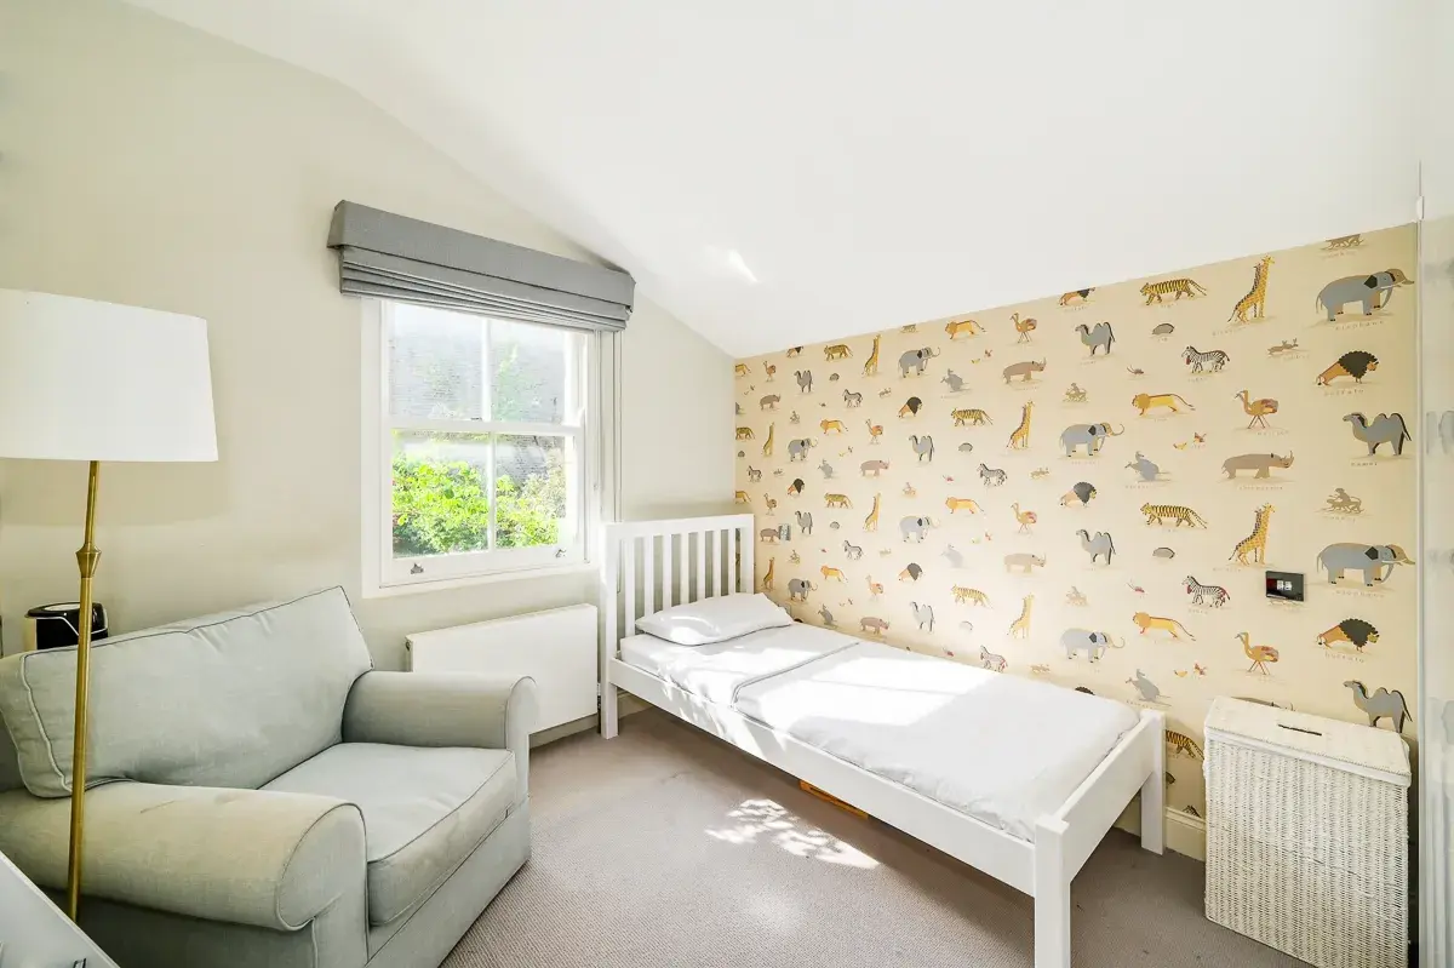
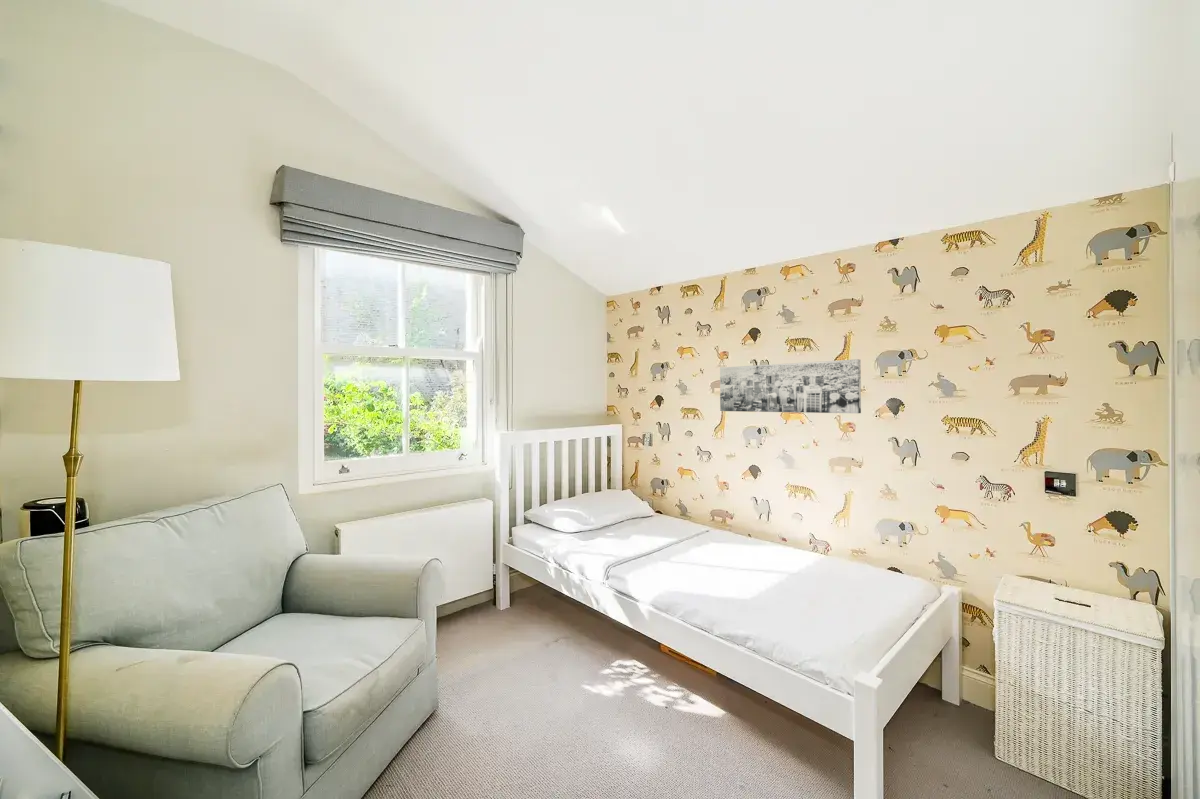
+ wall art [719,358,862,414]
